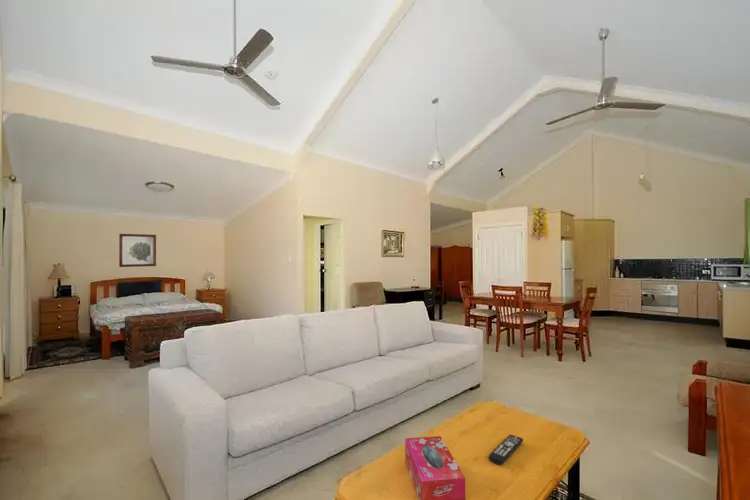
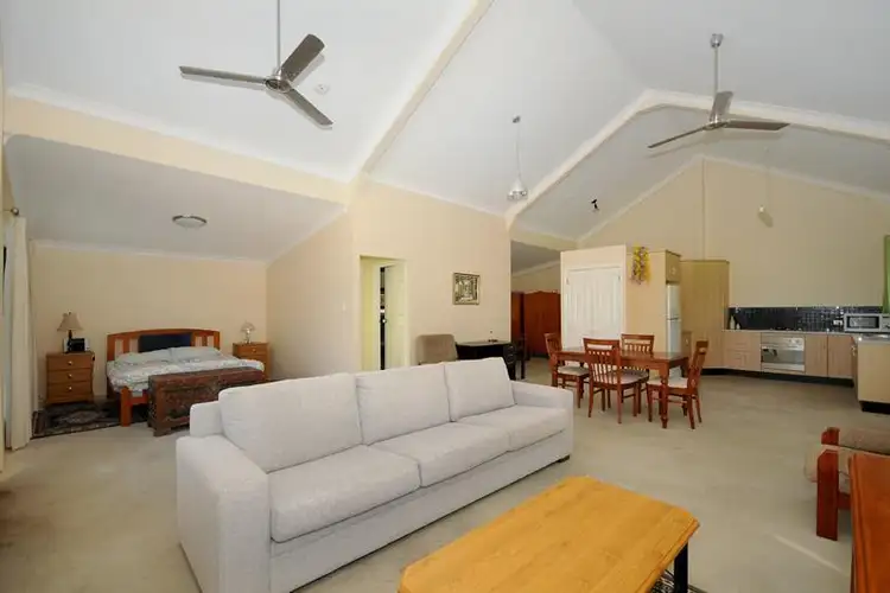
- remote control [487,434,524,466]
- tissue box [404,435,466,500]
- wall art [118,233,157,268]
